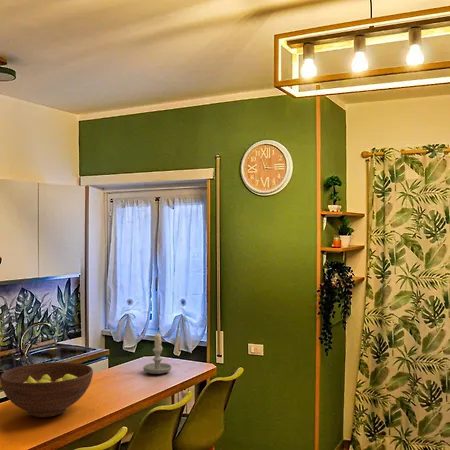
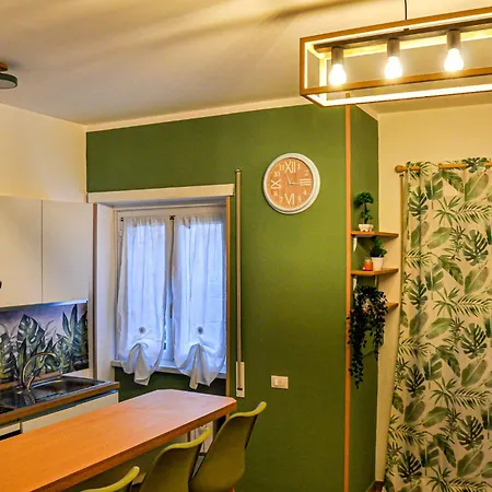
- fruit bowl [0,361,94,418]
- candle [142,331,173,375]
